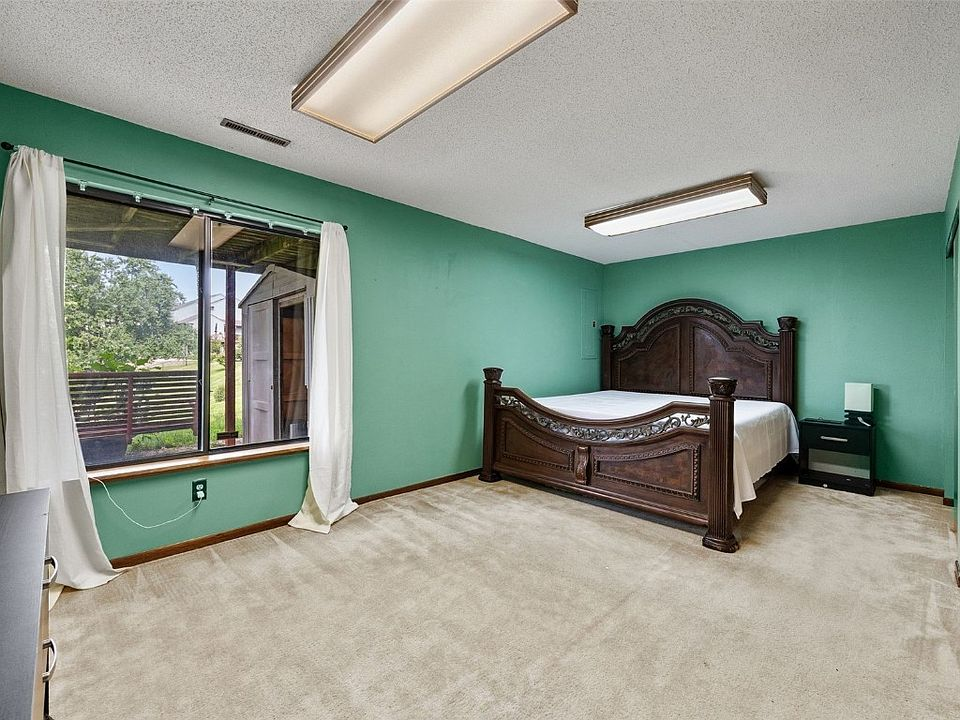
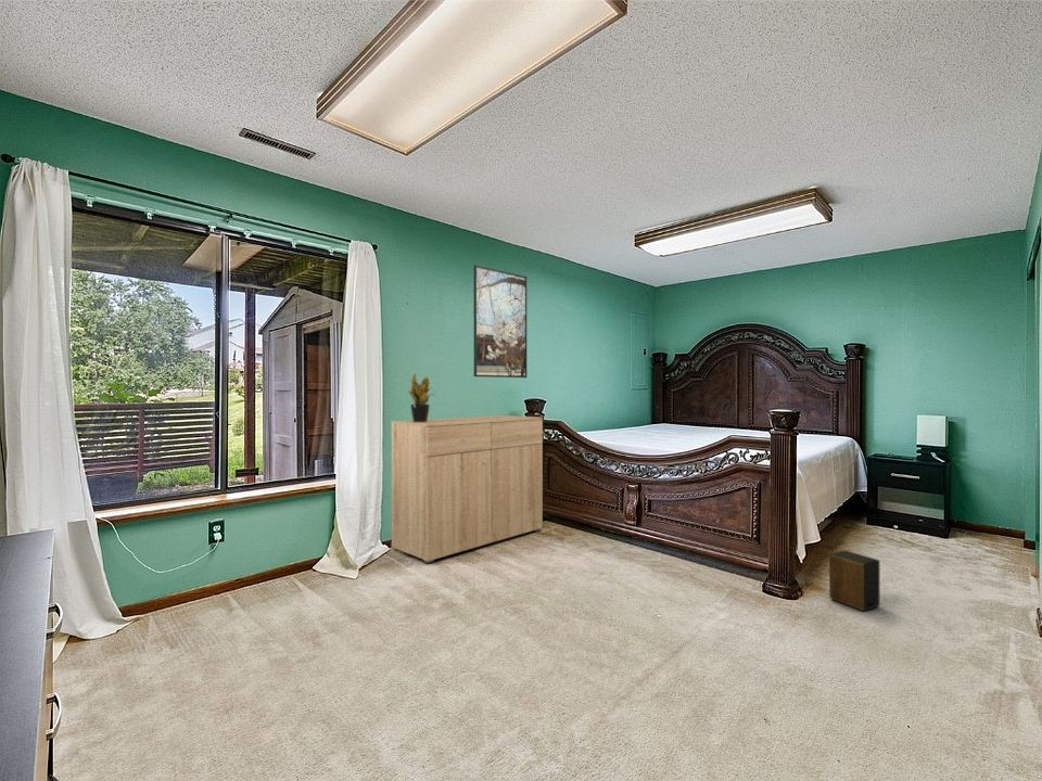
+ dresser [391,414,544,564]
+ speaker [828,550,881,612]
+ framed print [473,265,528,379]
+ potted plant [407,372,436,422]
